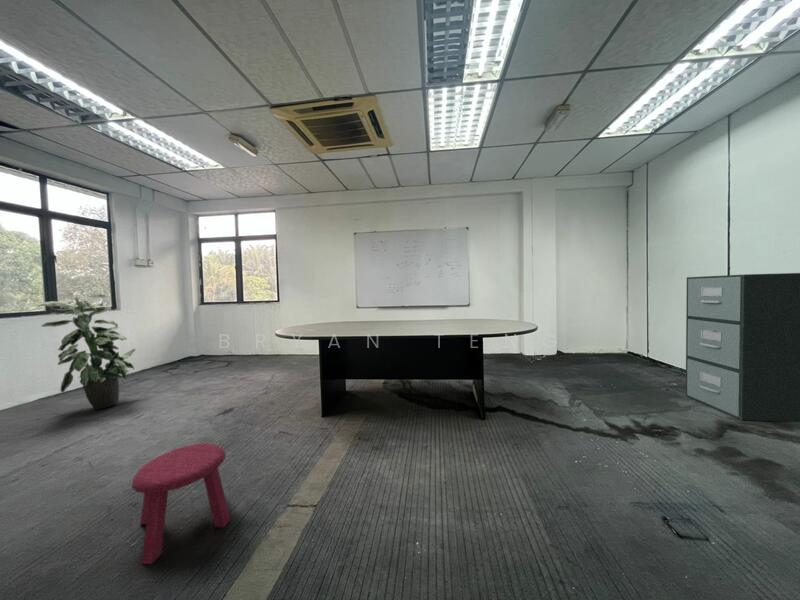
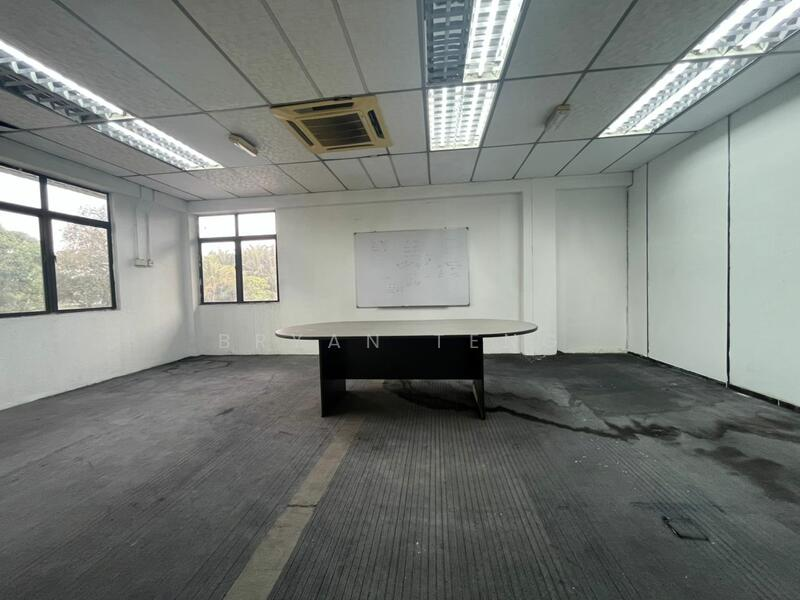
- indoor plant [37,293,137,411]
- filing cabinet [685,272,800,423]
- stool [131,442,231,565]
